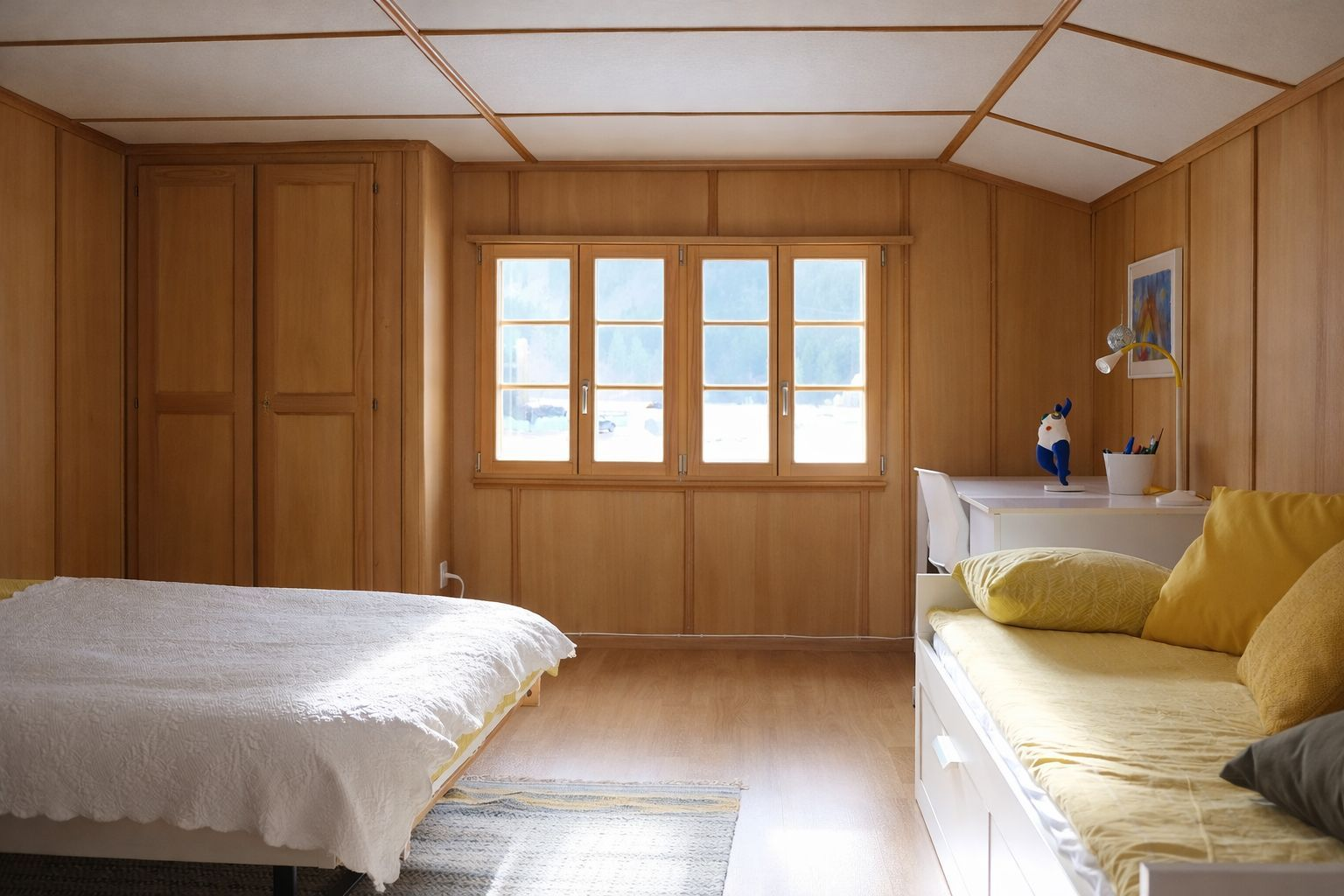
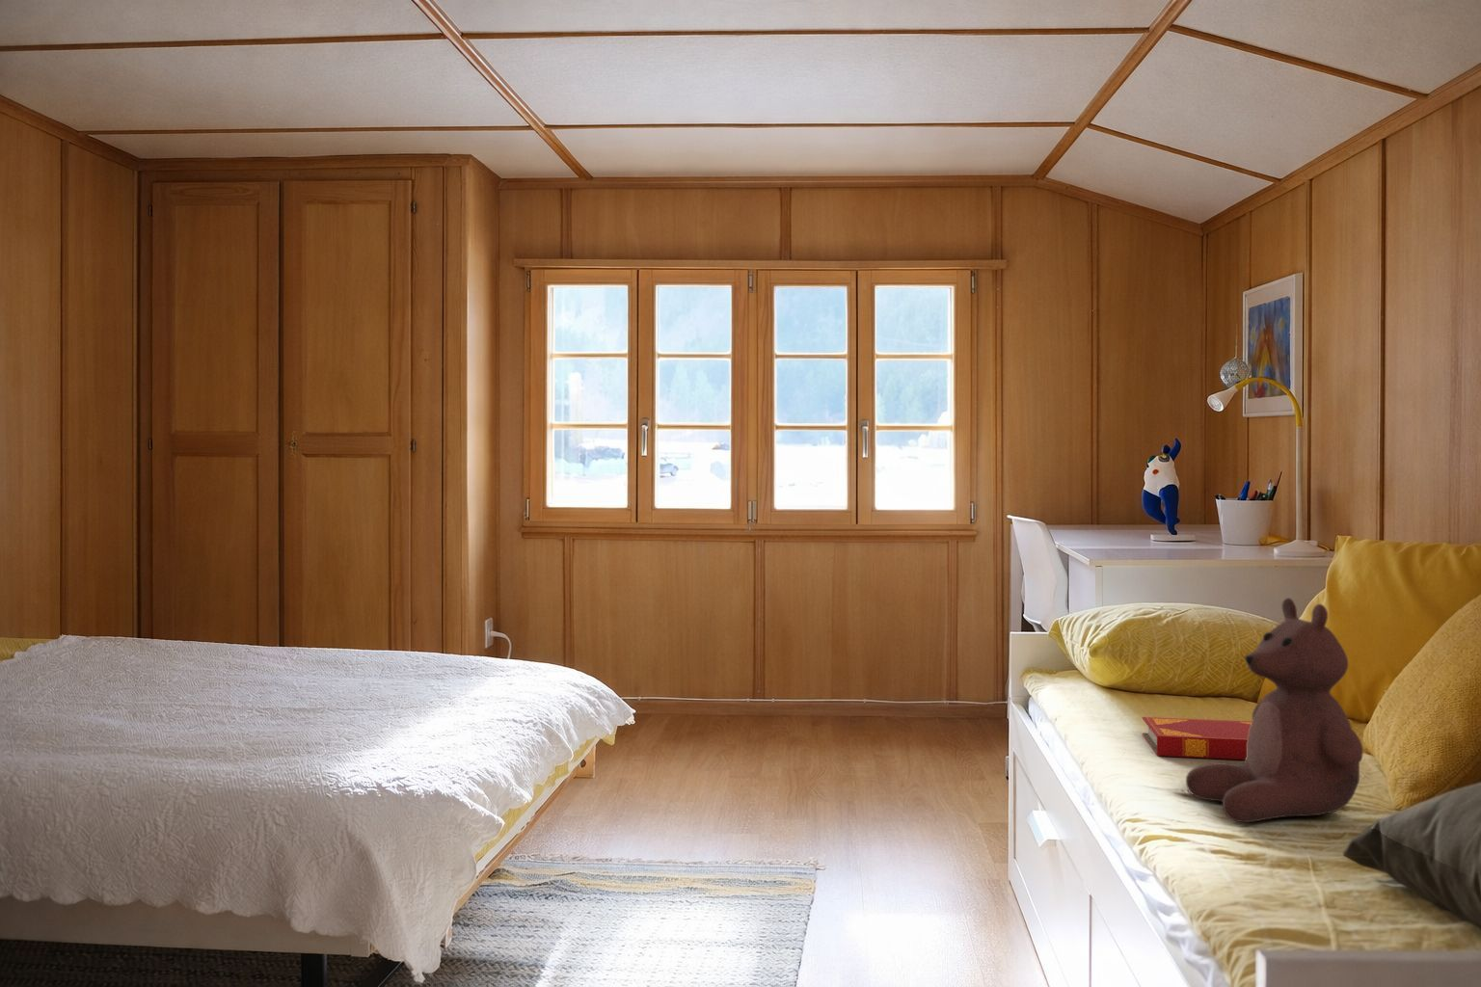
+ teddy bear [1185,597,1364,823]
+ hardback book [1141,716,1252,760]
